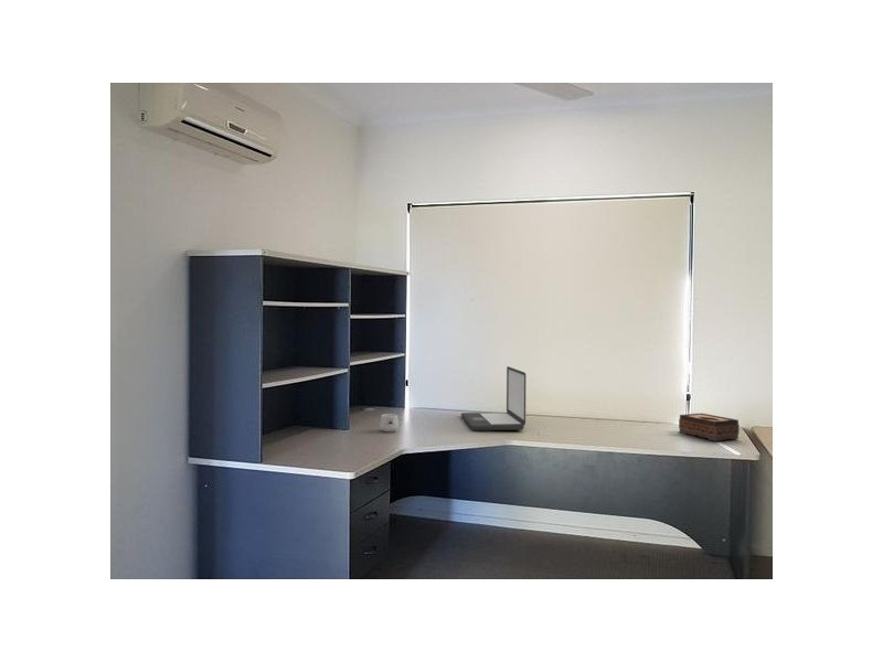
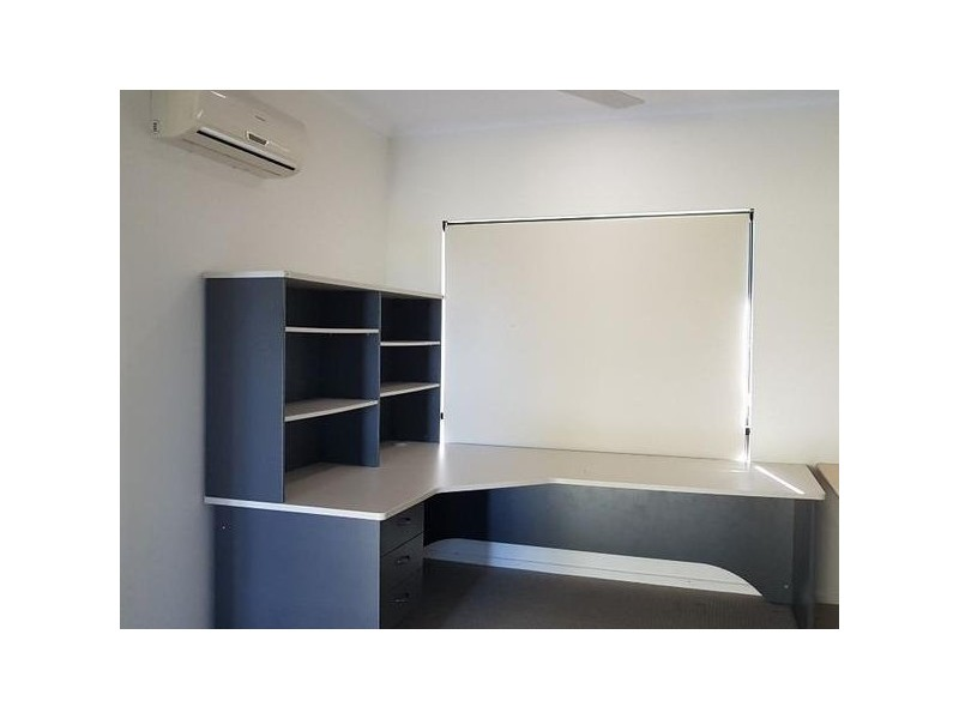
- tissue box [678,413,741,442]
- laptop [460,365,528,431]
- mug [379,413,404,433]
